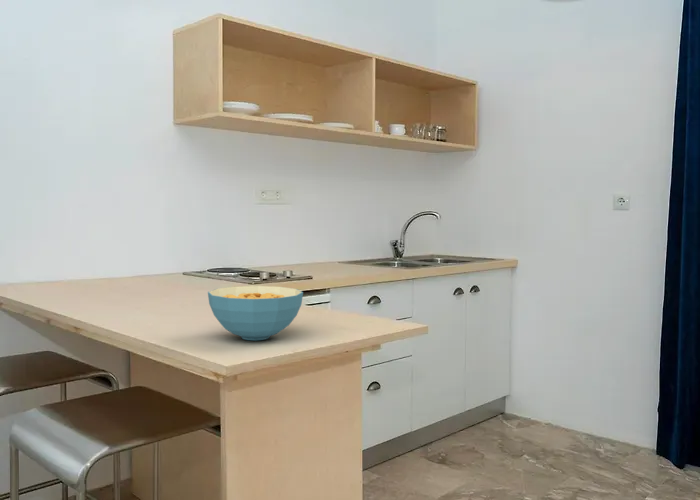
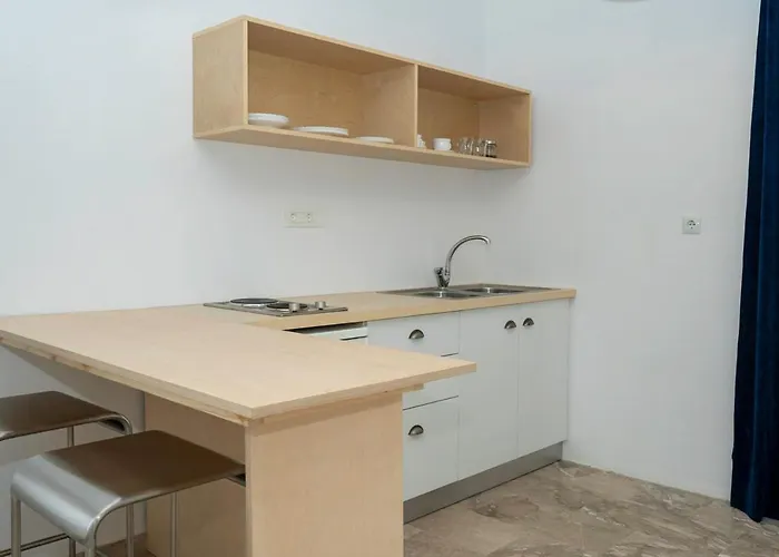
- cereal bowl [207,285,304,341]
